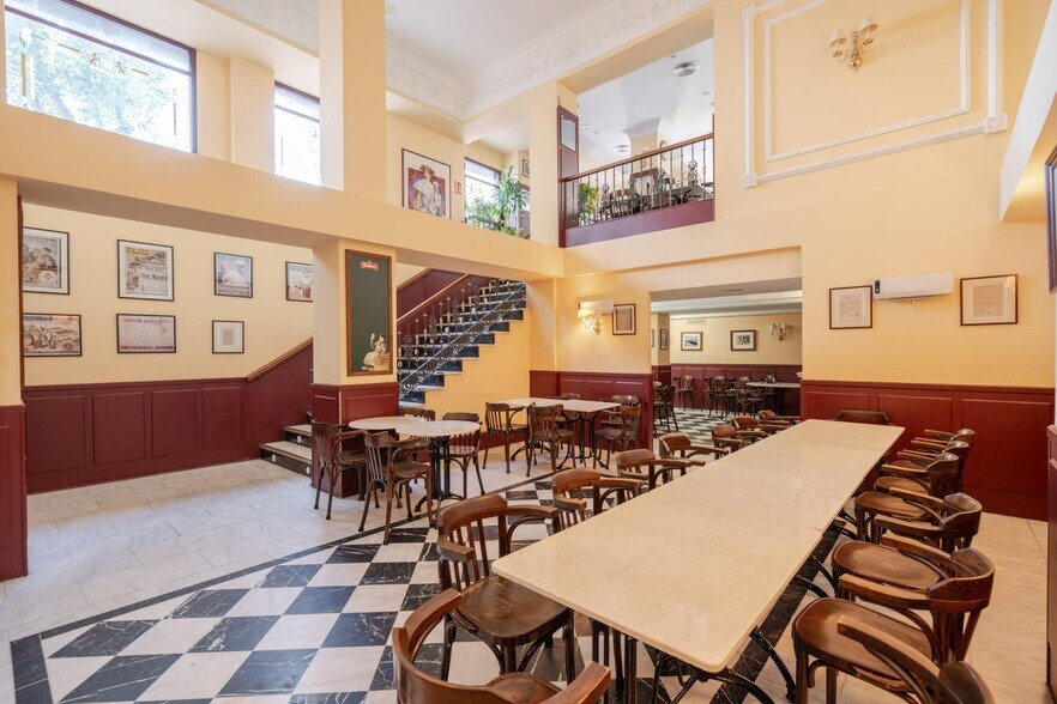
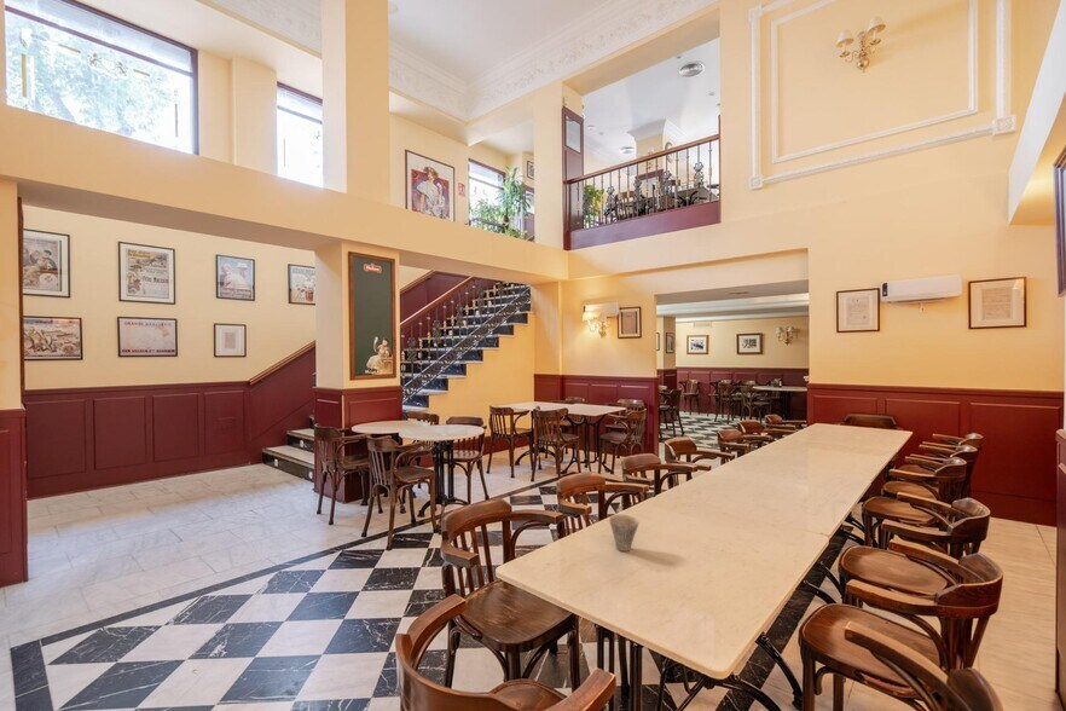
+ cup [608,514,641,553]
